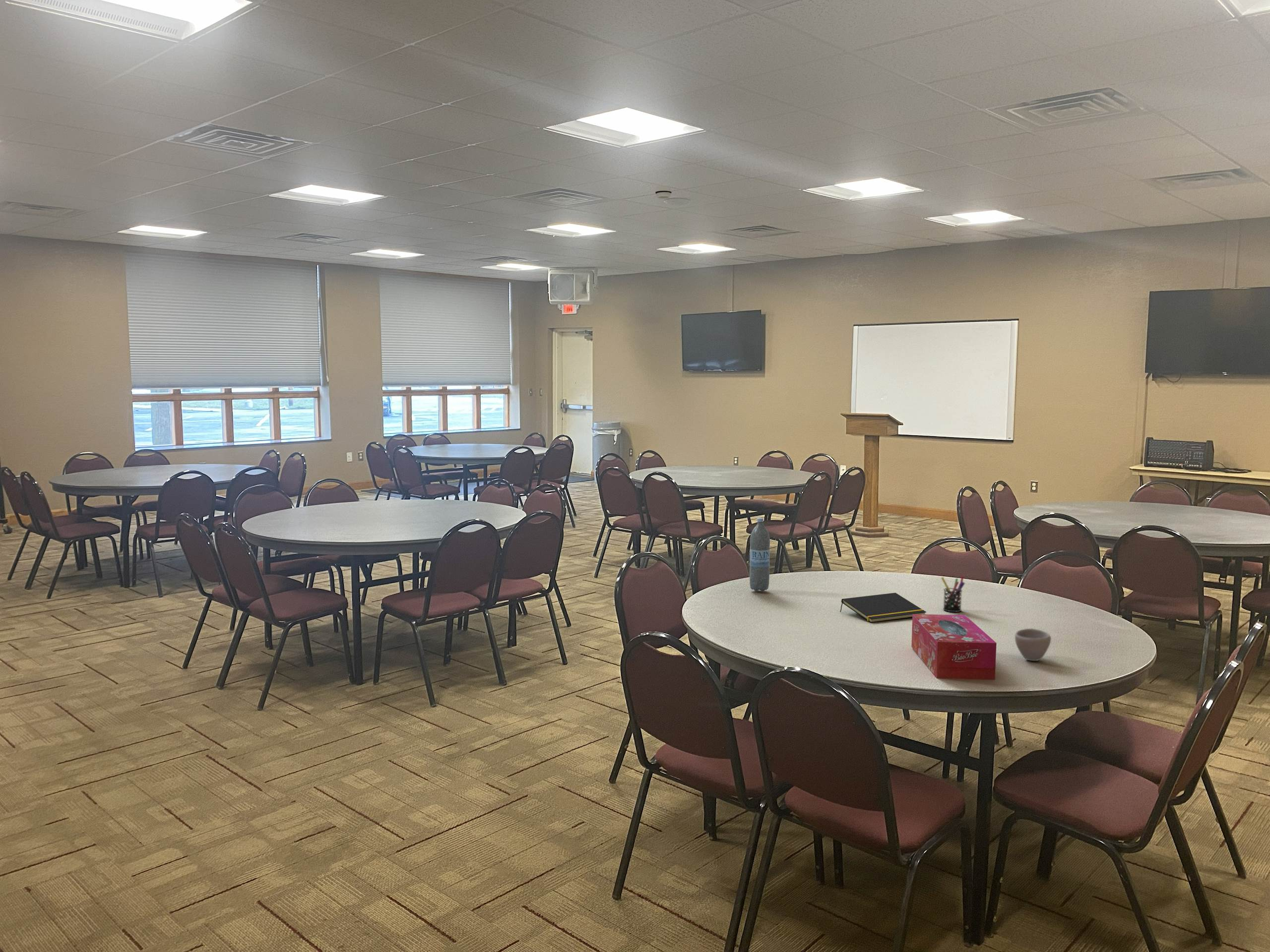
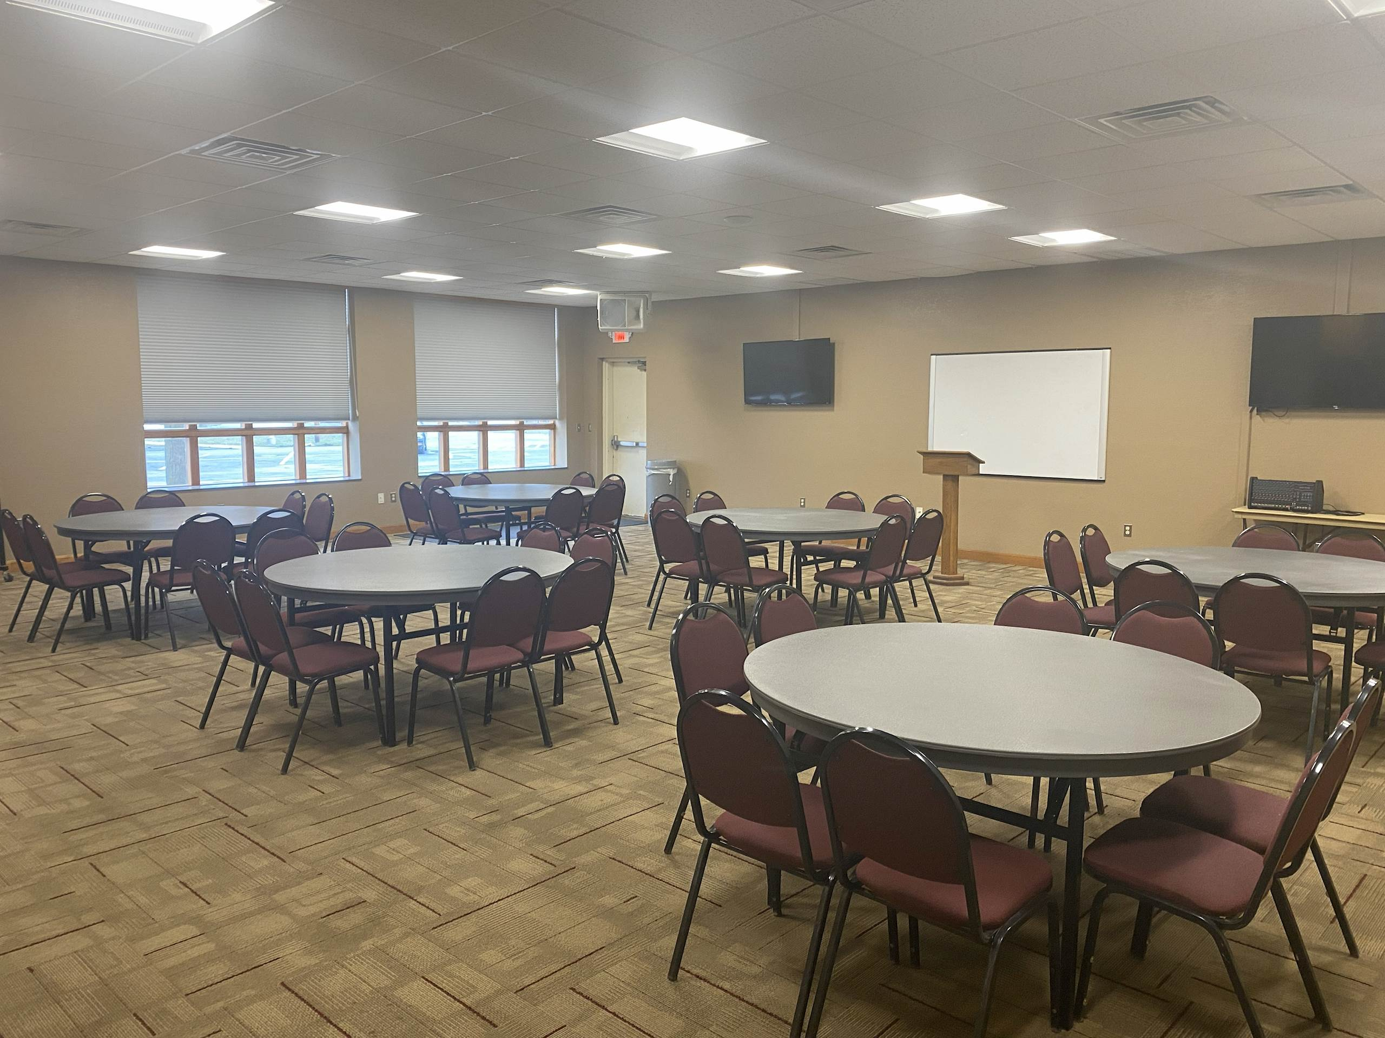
- smoke detector [655,185,672,199]
- pen holder [941,575,965,613]
- cup [1015,628,1052,661]
- tissue box [911,614,997,680]
- notepad [839,592,927,623]
- water bottle [749,517,770,592]
